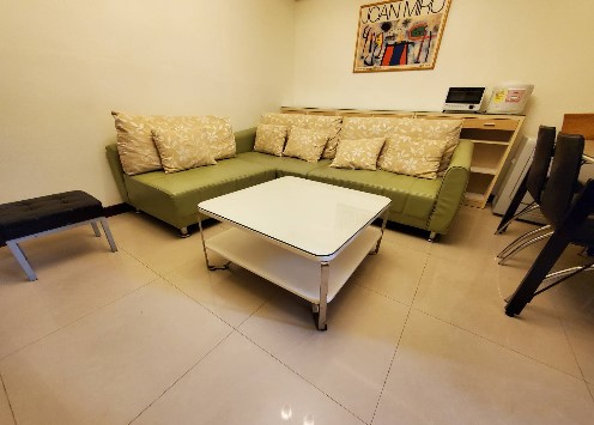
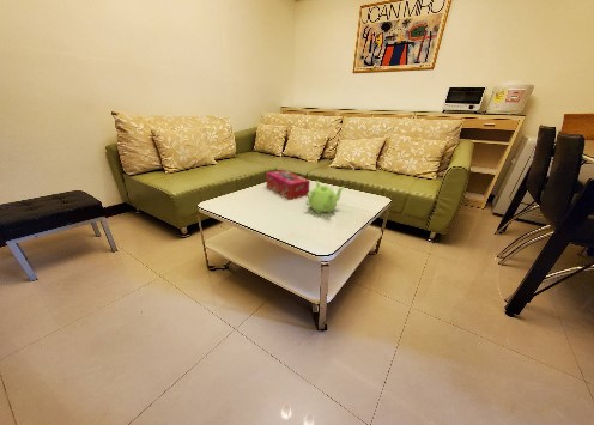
+ teapot [305,180,346,215]
+ tissue box [265,169,311,200]
